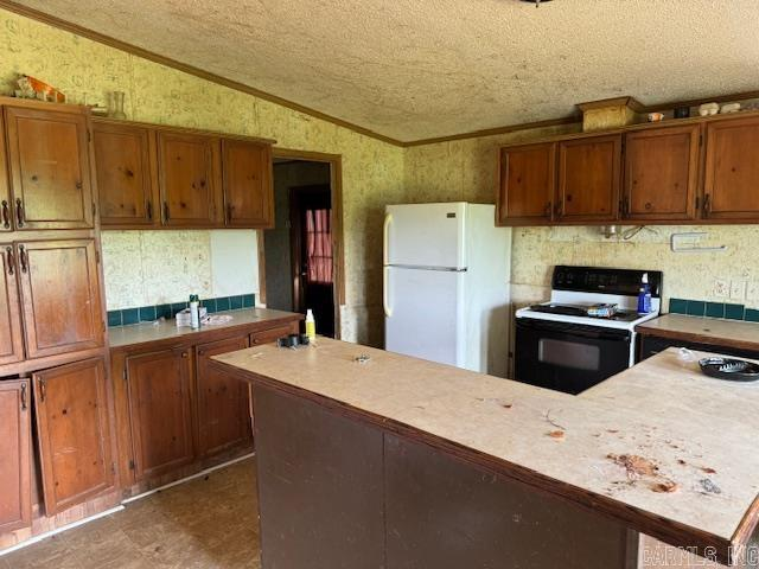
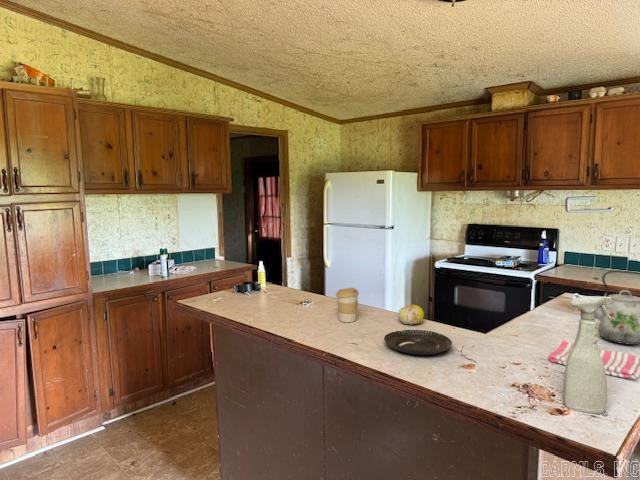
+ fruit [397,304,425,326]
+ spray bottle [562,295,612,415]
+ coffee cup [335,287,360,323]
+ dish towel [548,339,640,380]
+ tart tin [383,329,453,356]
+ kettle [595,269,640,346]
